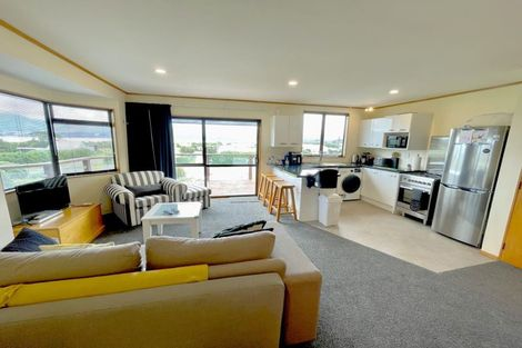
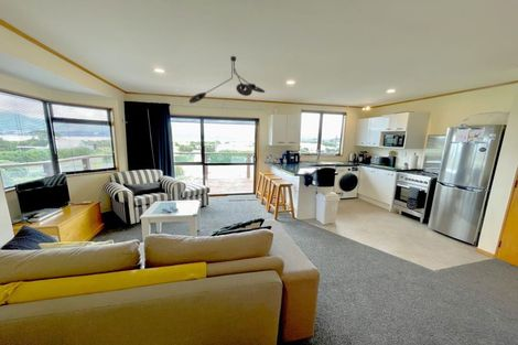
+ ceiling light fixture [188,55,266,104]
